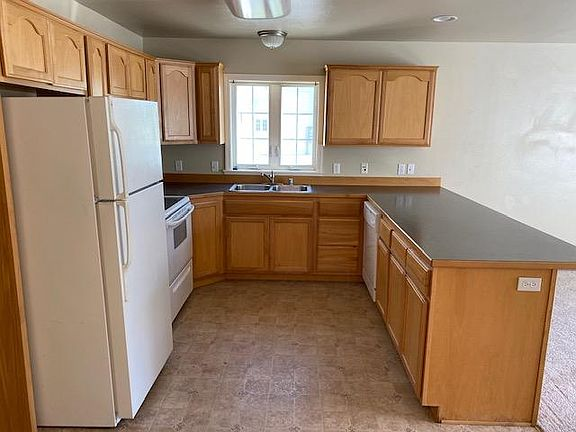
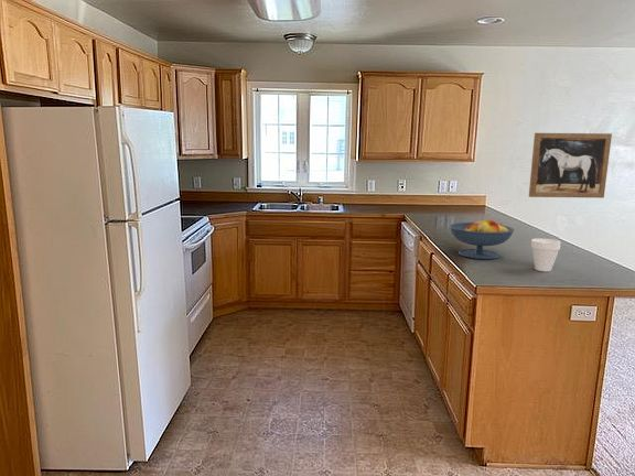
+ fruit bowl [449,218,515,260]
+ wall art [528,132,613,199]
+ cup [530,237,562,272]
